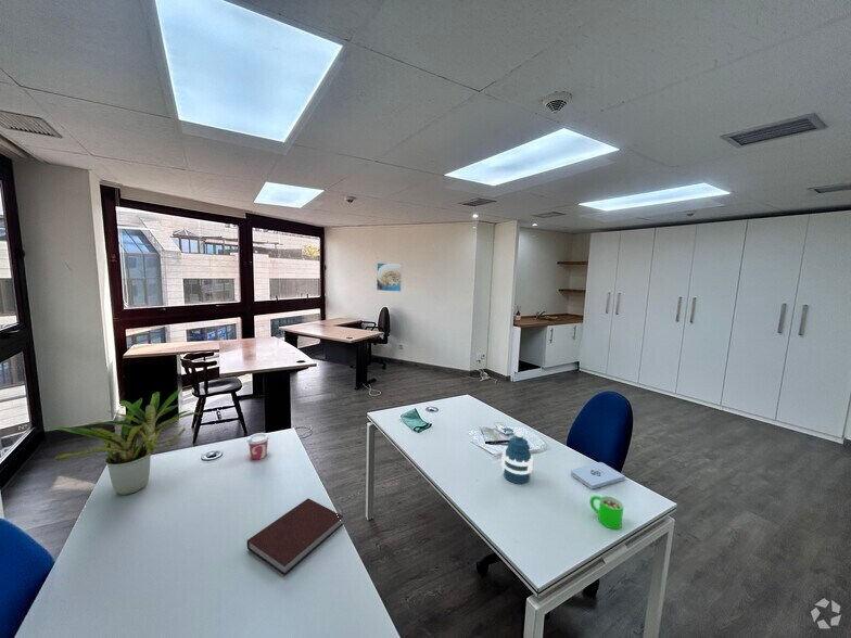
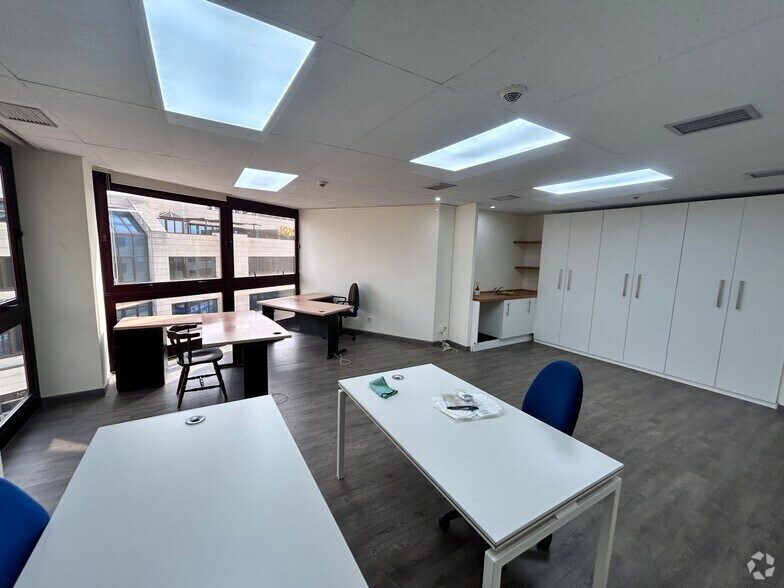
- cup [245,432,270,460]
- notebook [246,497,344,576]
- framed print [376,261,403,293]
- potted plant [50,387,204,496]
- notepad [570,461,626,490]
- mug [588,495,624,531]
- water bottle [500,430,534,485]
